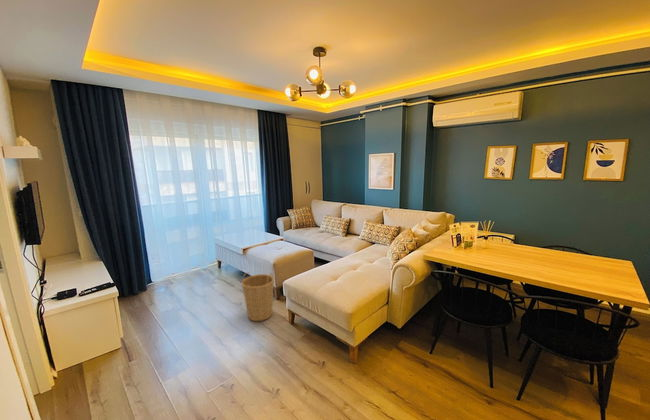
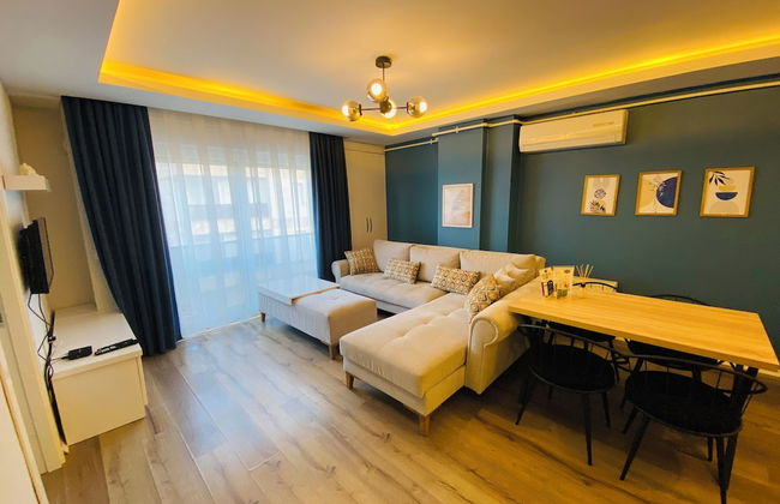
- basket [241,271,275,322]
